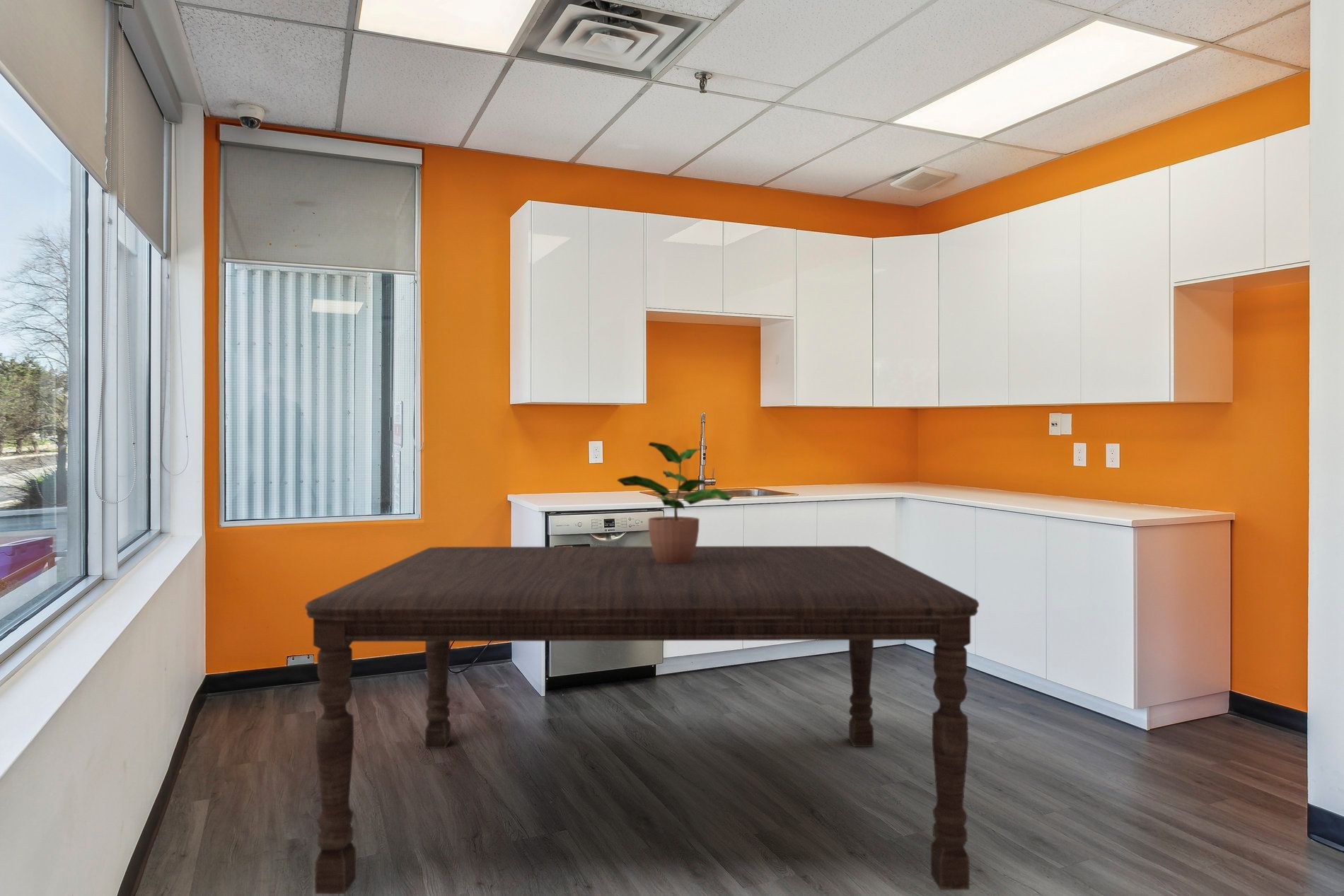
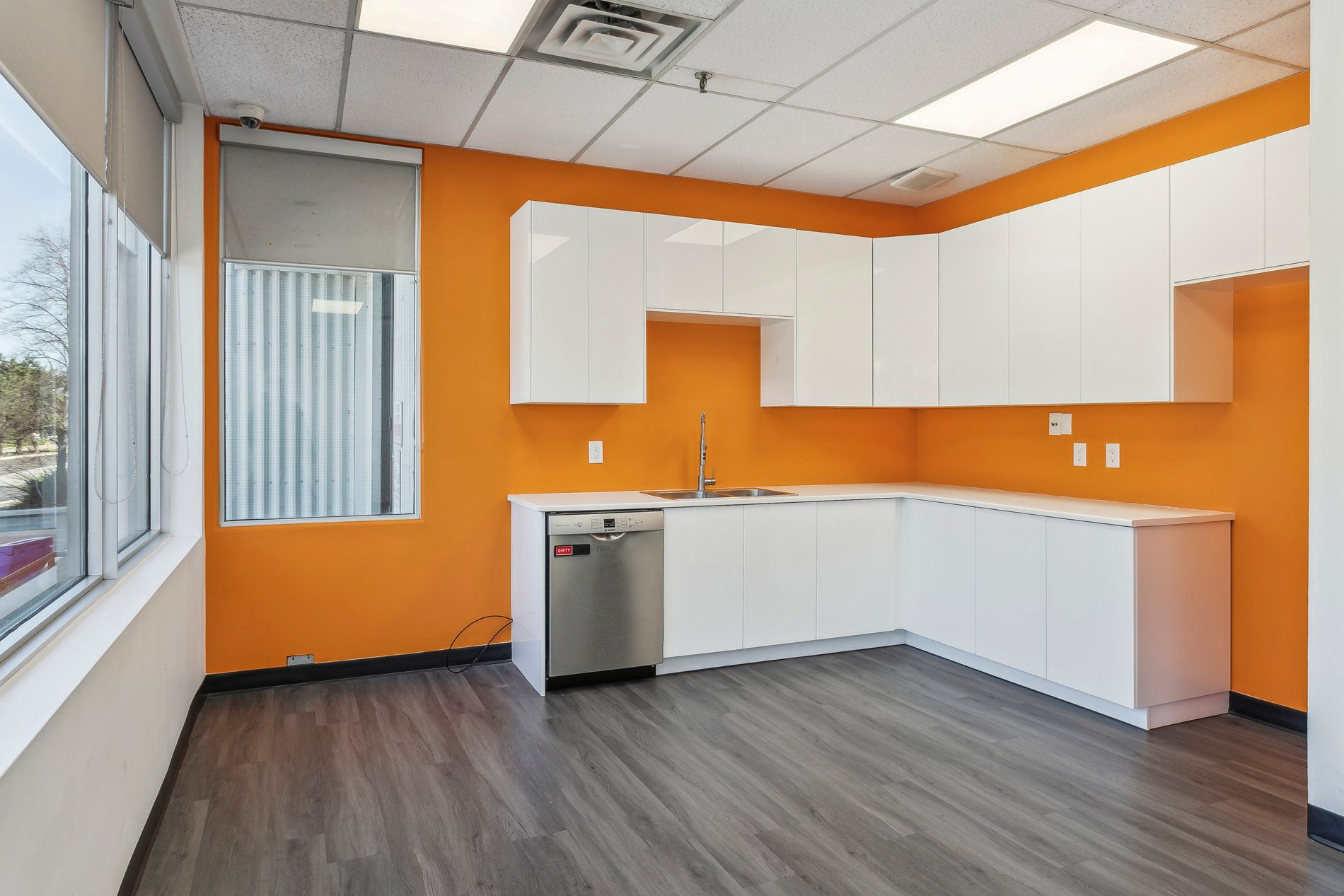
- dining table [304,545,980,895]
- potted plant [616,441,734,563]
